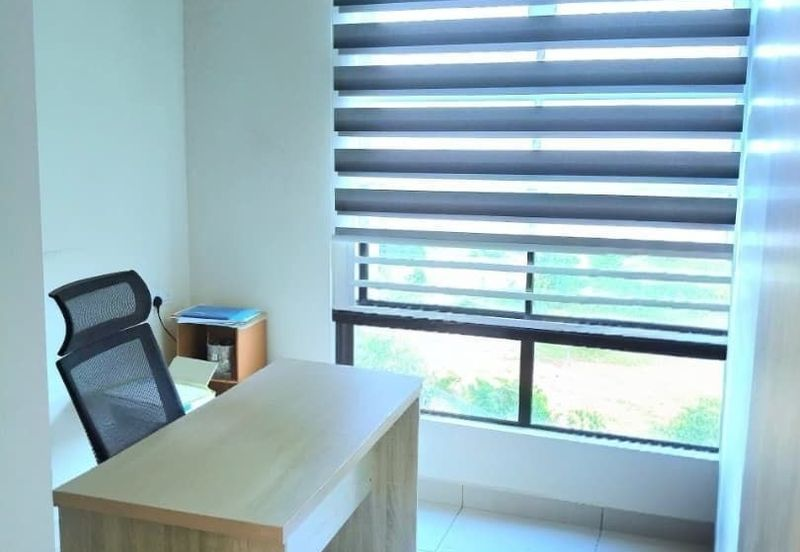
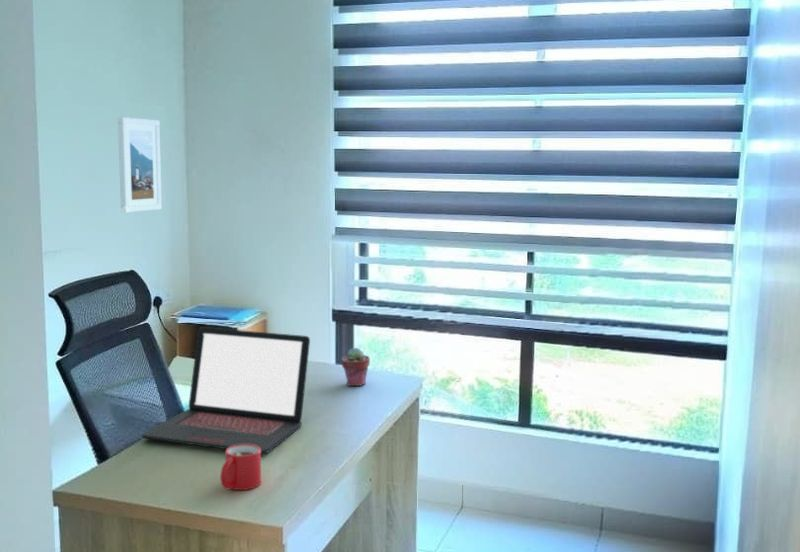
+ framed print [117,116,163,214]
+ laptop [141,326,311,455]
+ mug [219,444,262,491]
+ potted succulent [340,346,371,387]
